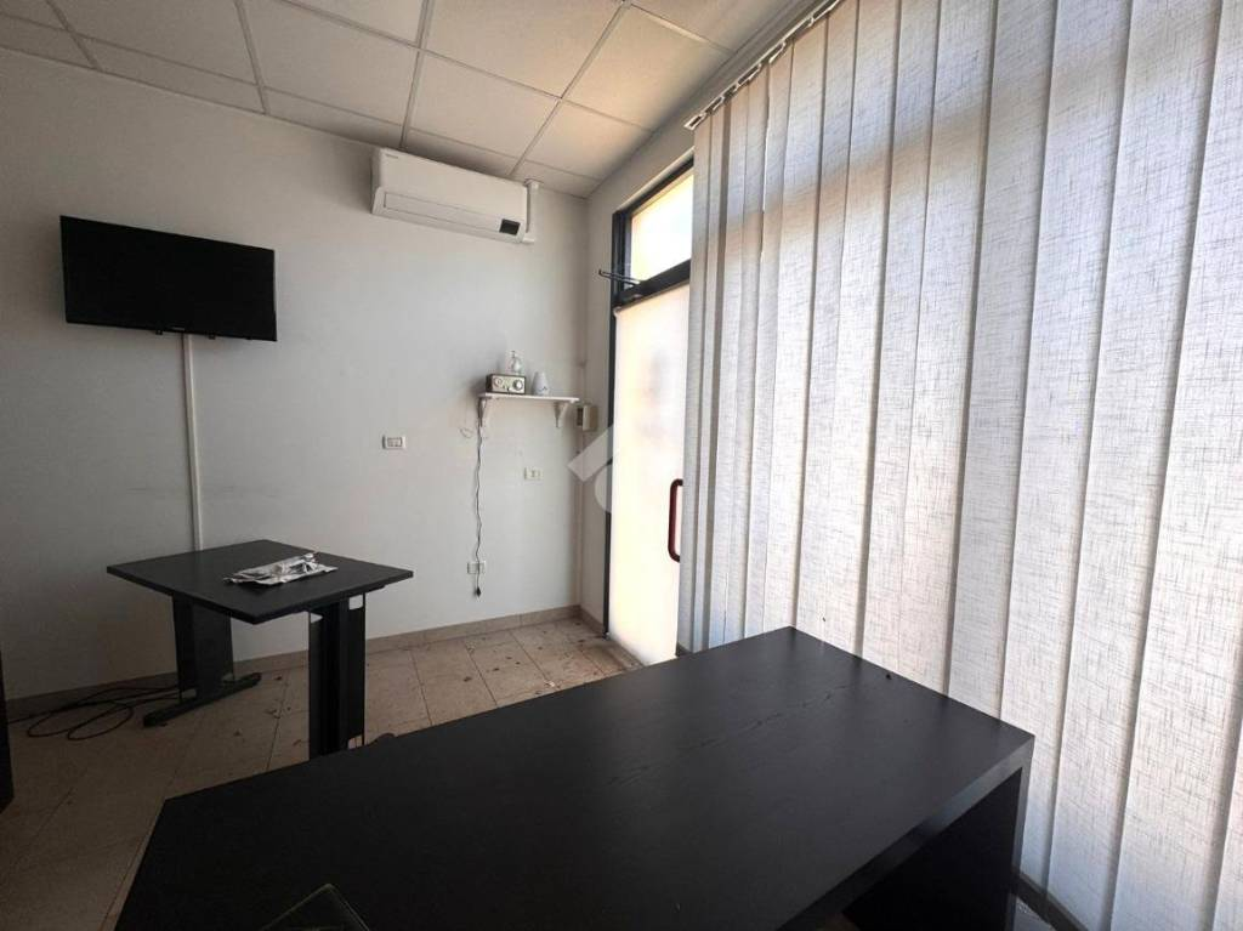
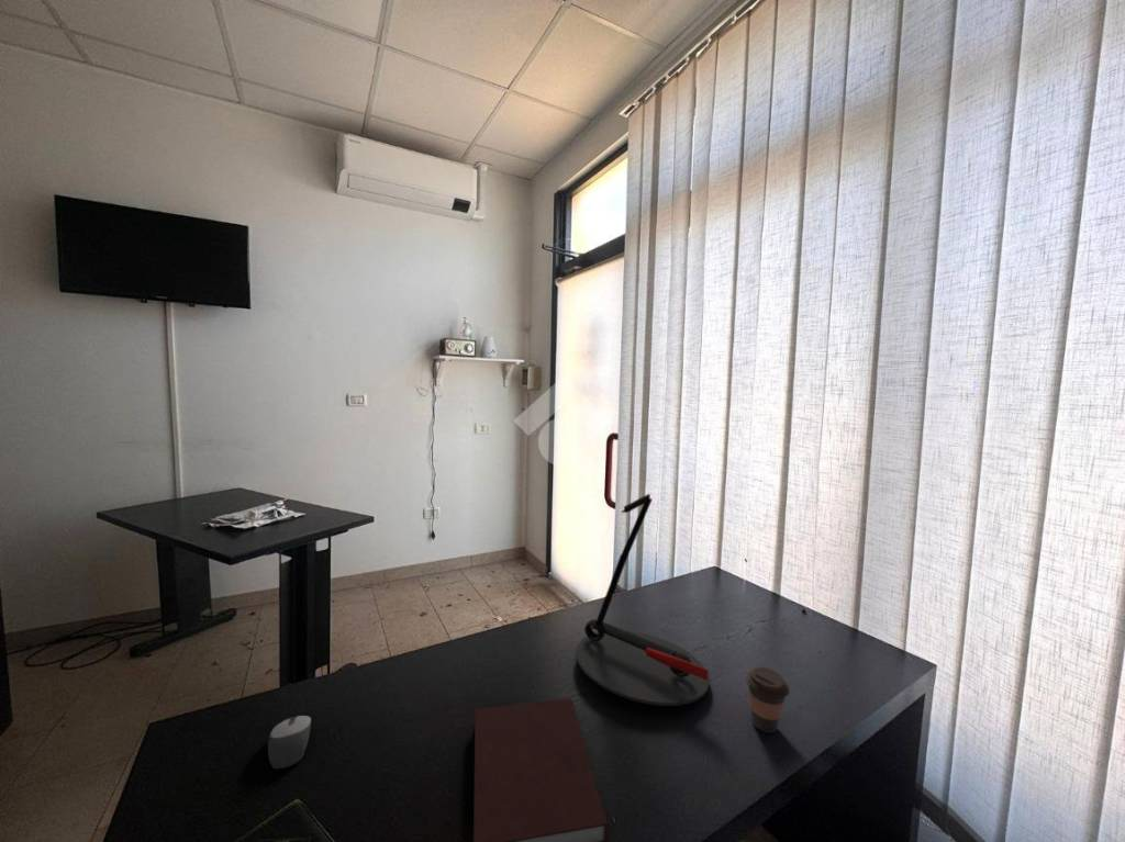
+ notebook [472,697,610,842]
+ desk lamp [575,493,711,707]
+ computer mouse [267,715,312,770]
+ coffee cup [745,666,791,734]
